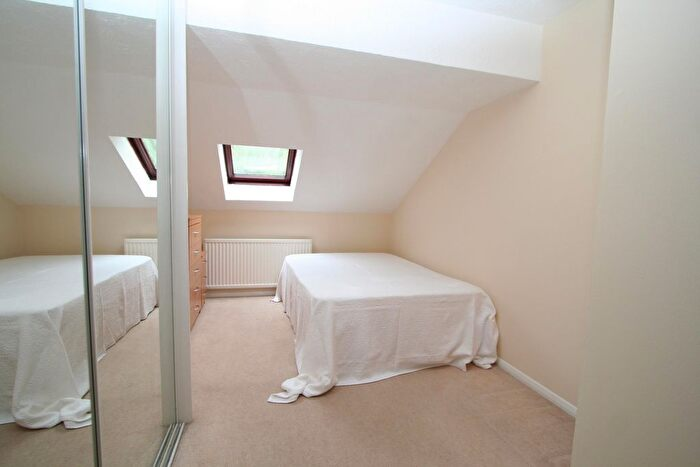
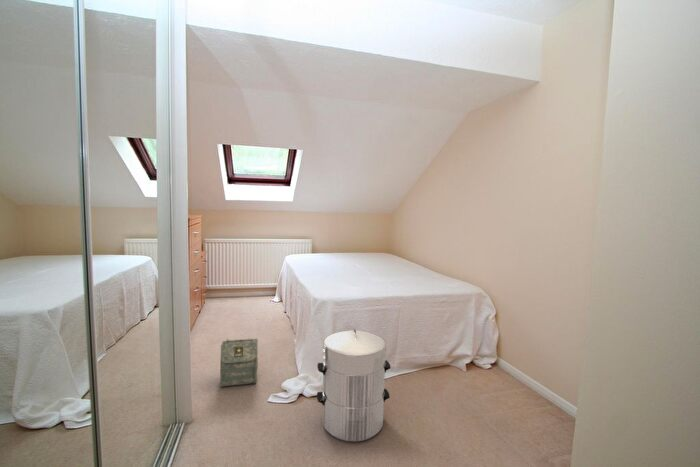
+ bag [219,338,259,388]
+ waste bin [316,328,392,443]
